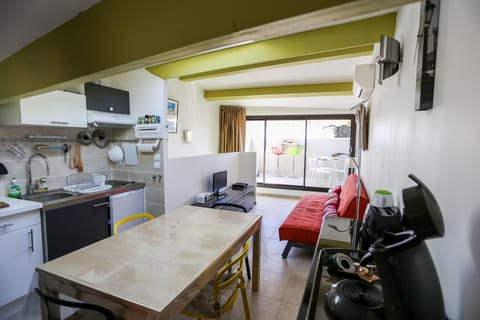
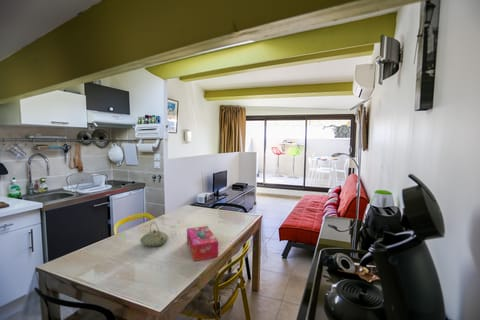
+ teapot [139,221,170,248]
+ tissue box [186,225,219,262]
